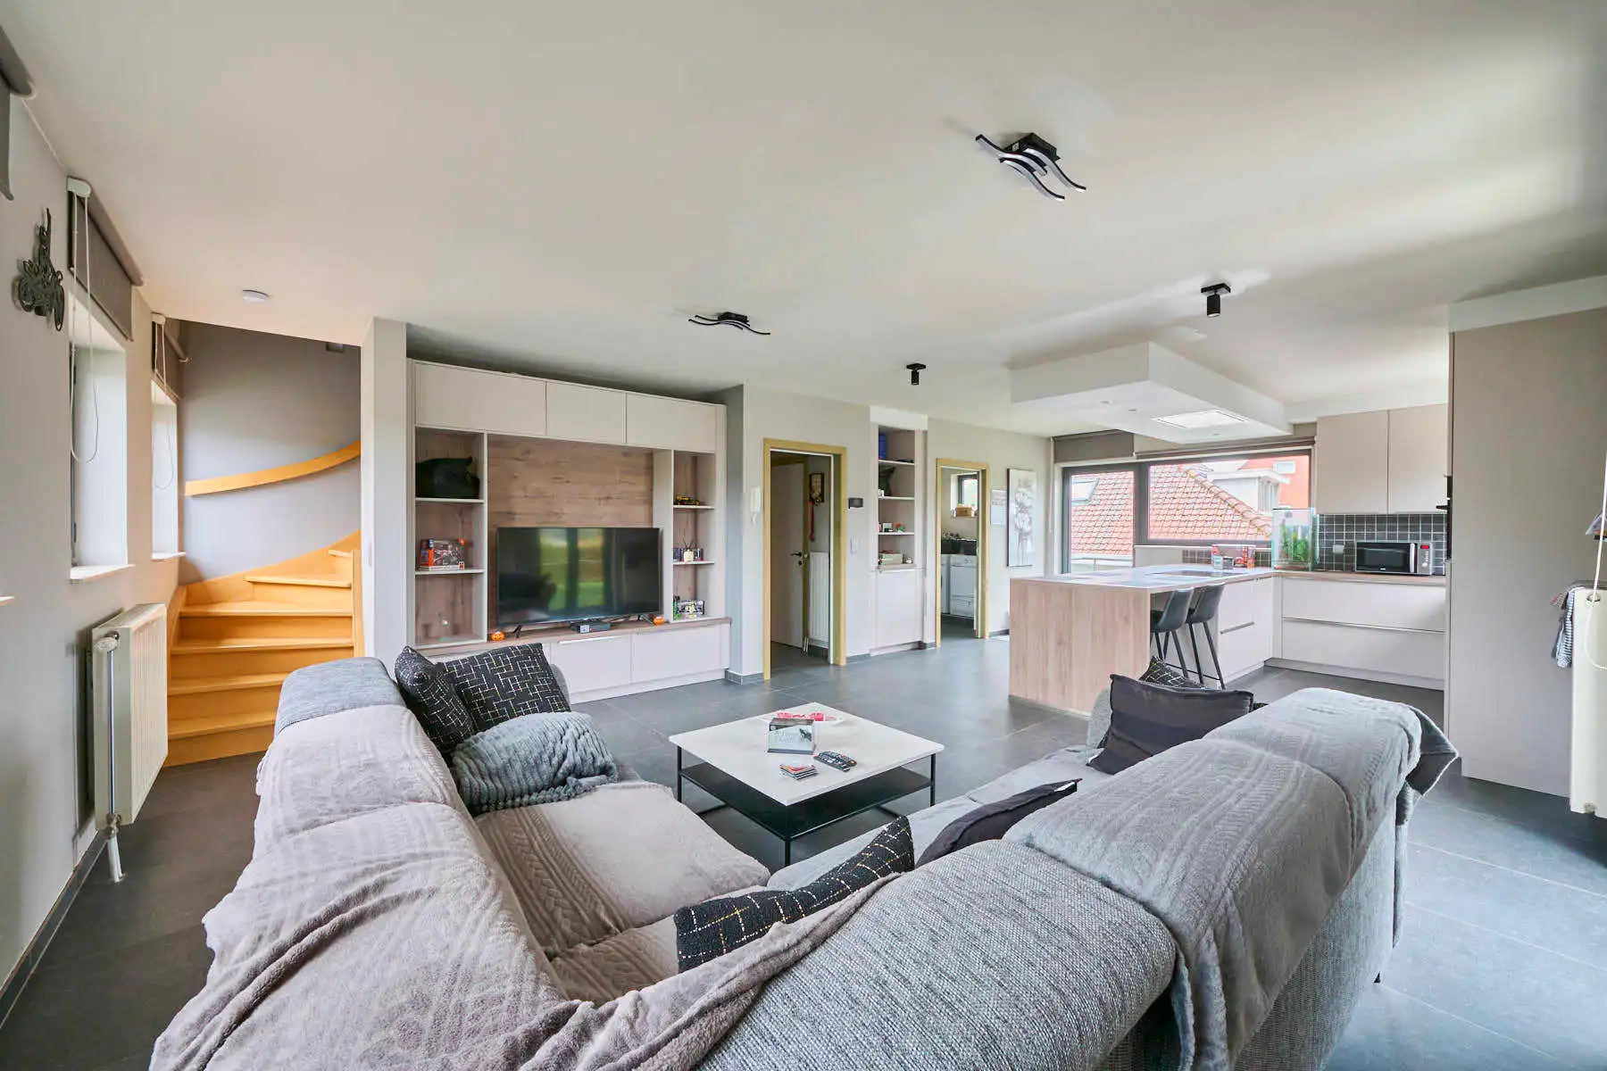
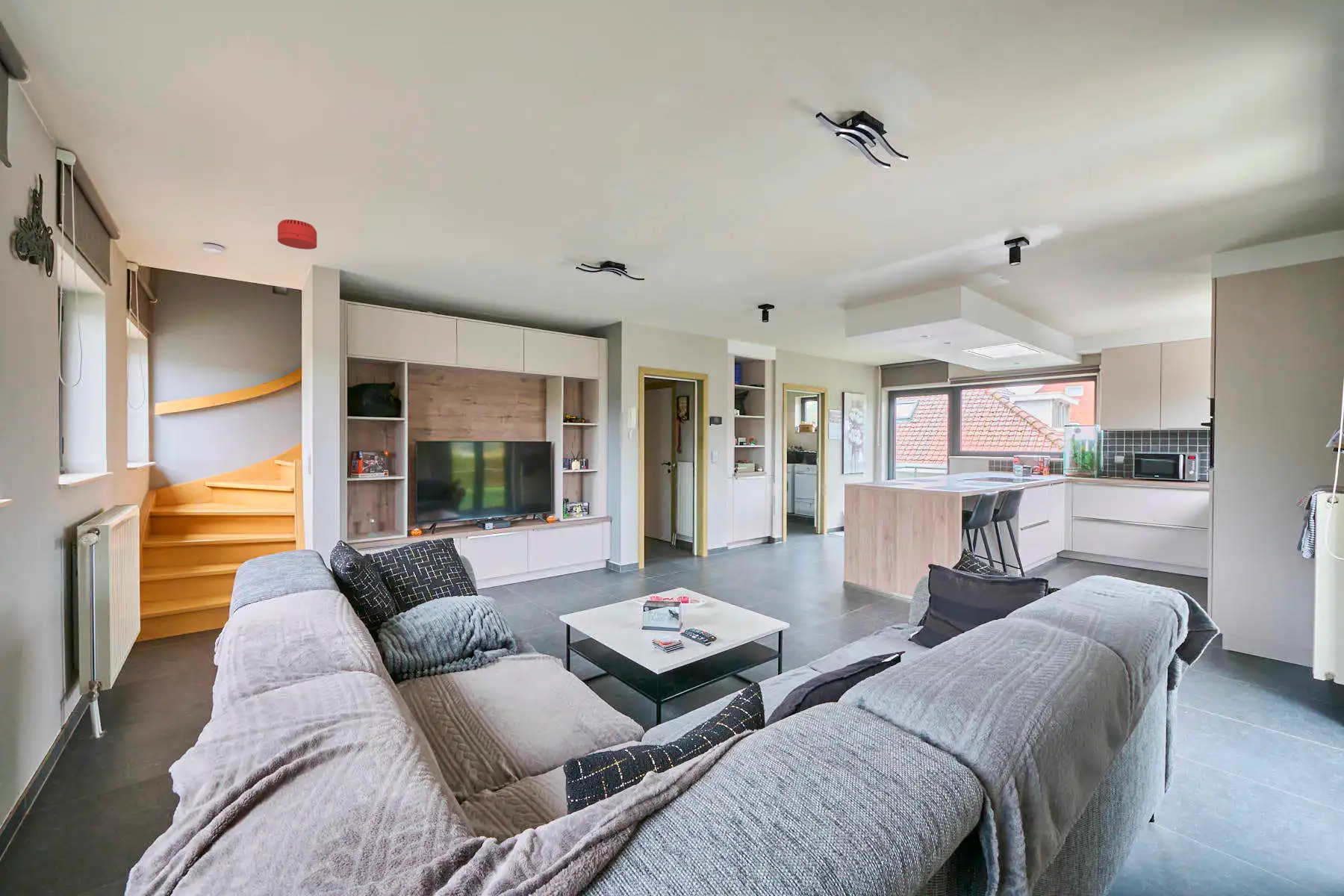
+ smoke detector [277,219,317,250]
